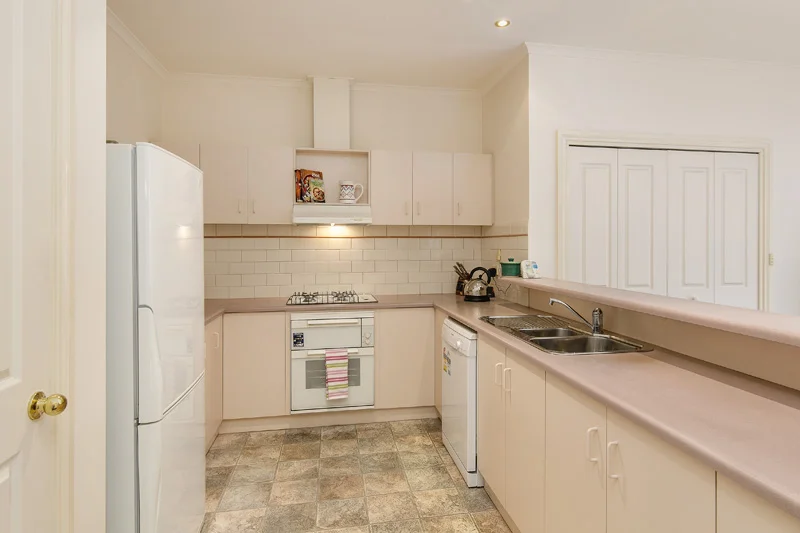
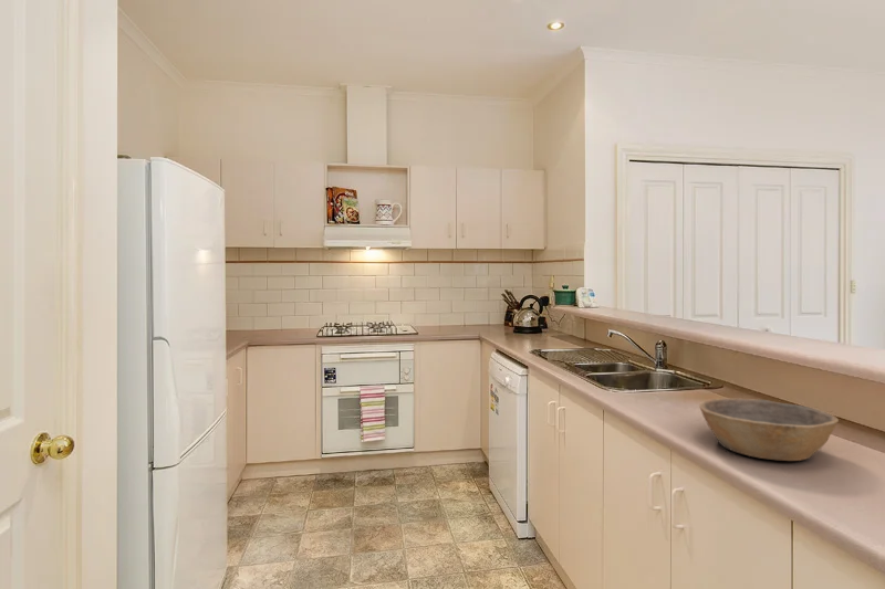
+ bowl [698,397,840,462]
